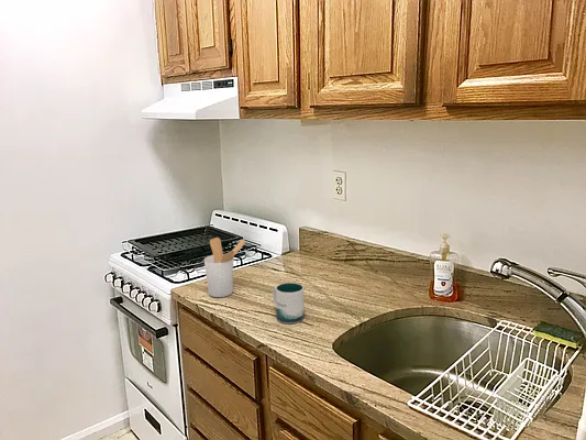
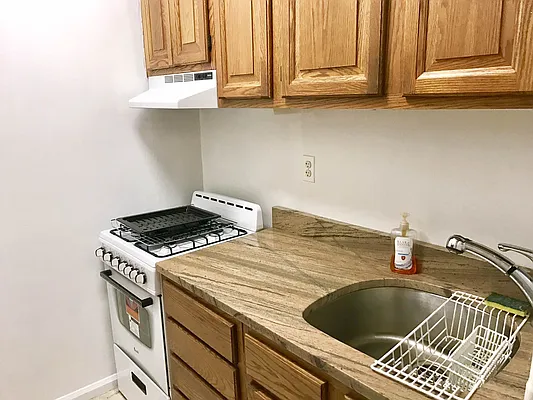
- mug [272,282,306,324]
- utensil holder [203,237,246,298]
